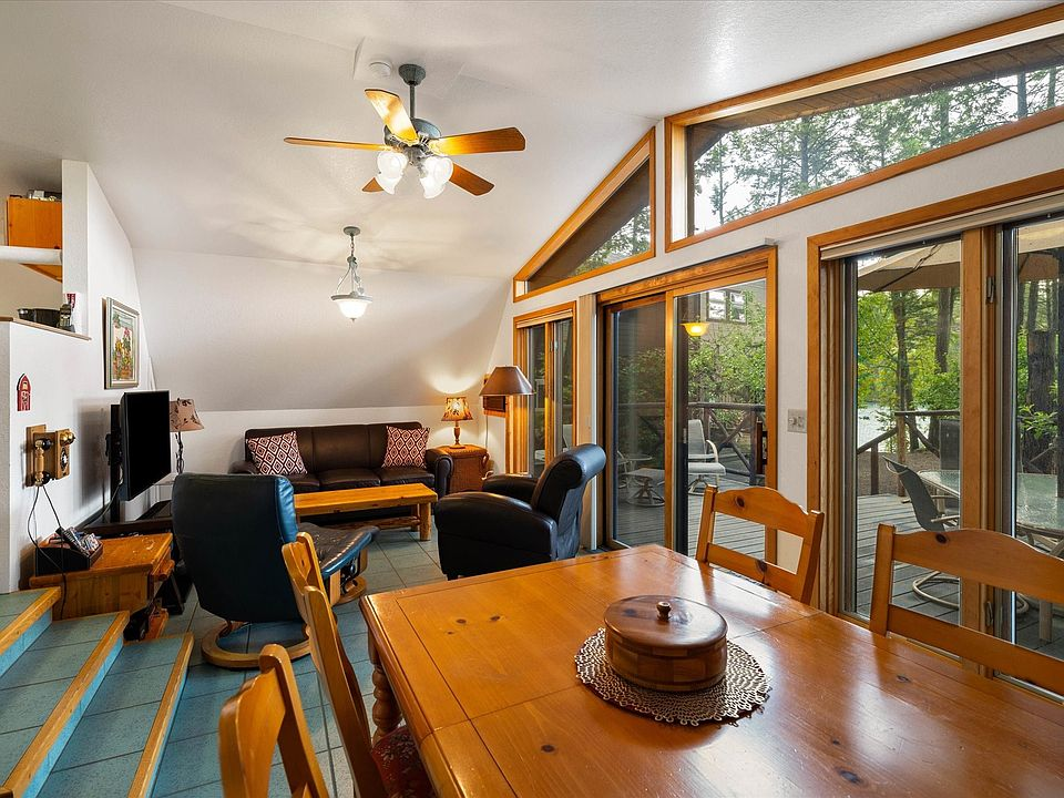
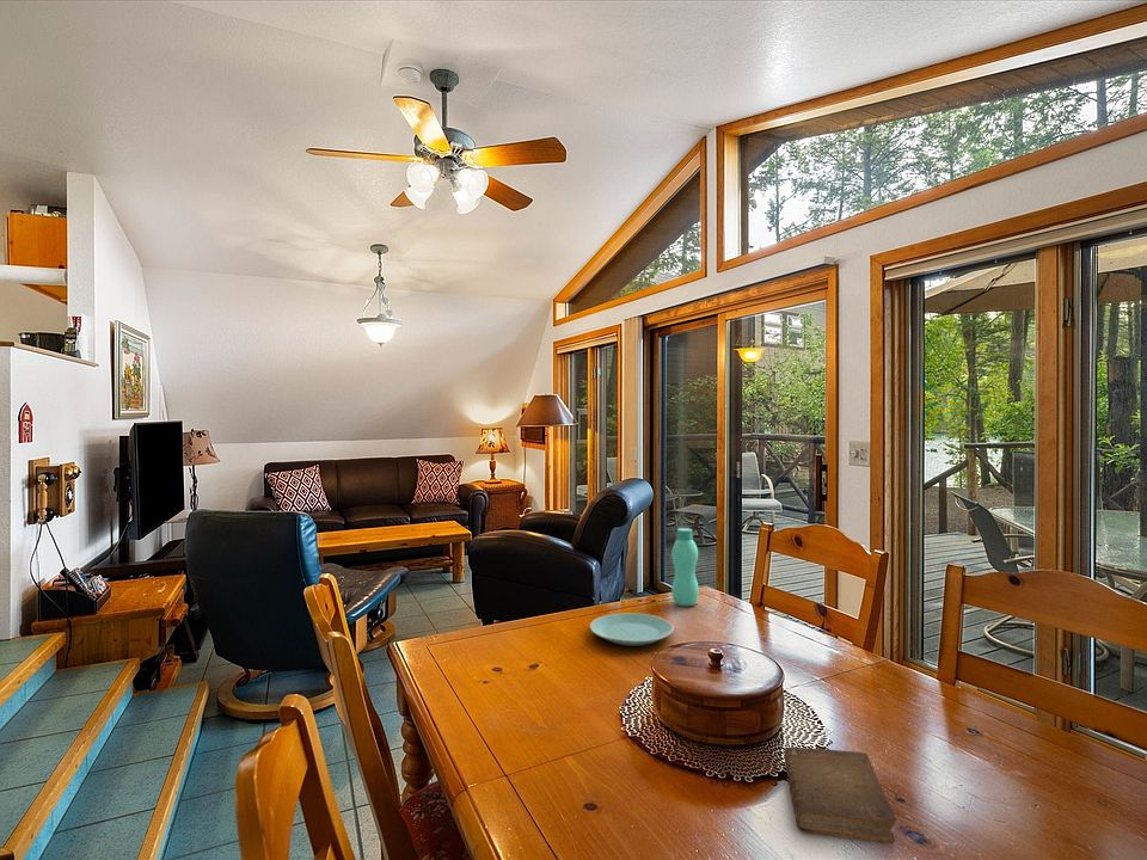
+ plate [589,612,675,646]
+ book [783,745,897,844]
+ bottle [670,527,700,607]
